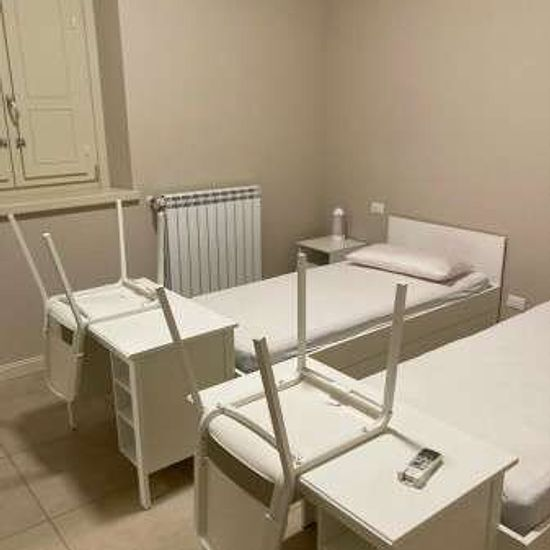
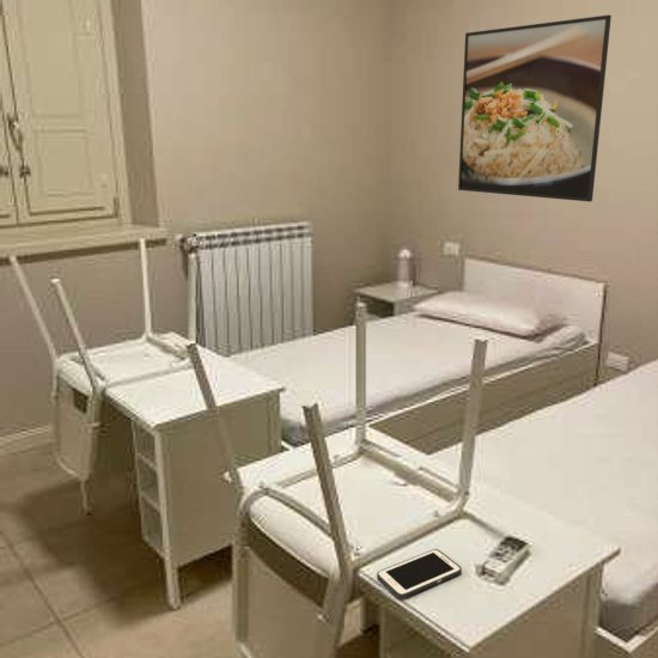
+ cell phone [376,548,463,599]
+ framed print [457,14,613,203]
